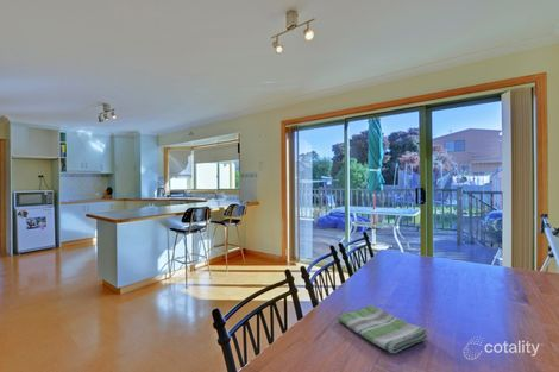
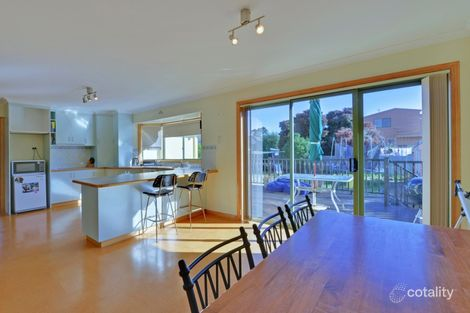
- dish towel [337,304,428,354]
